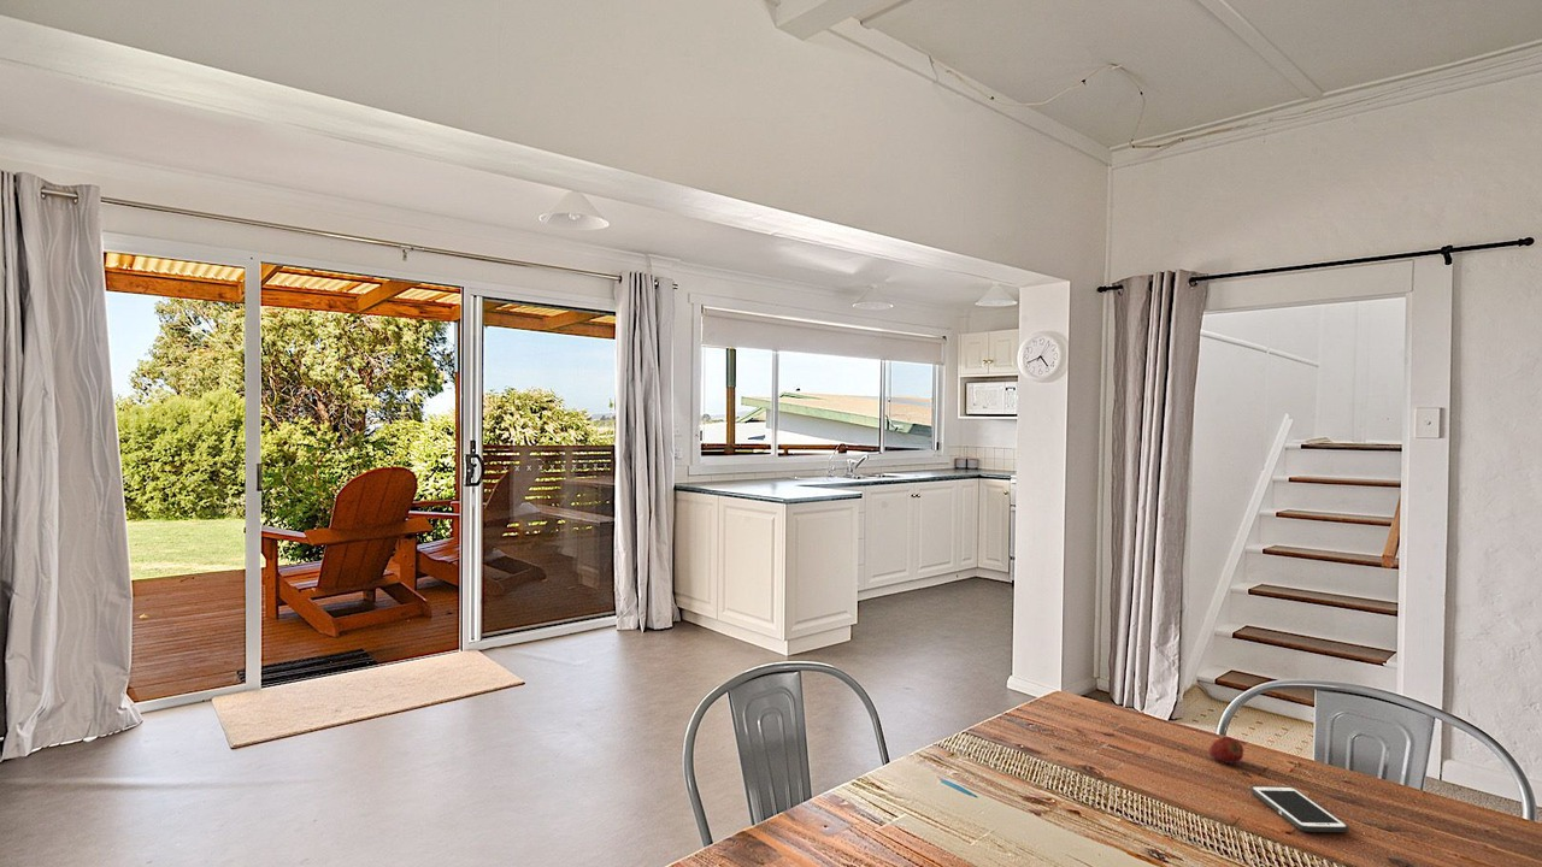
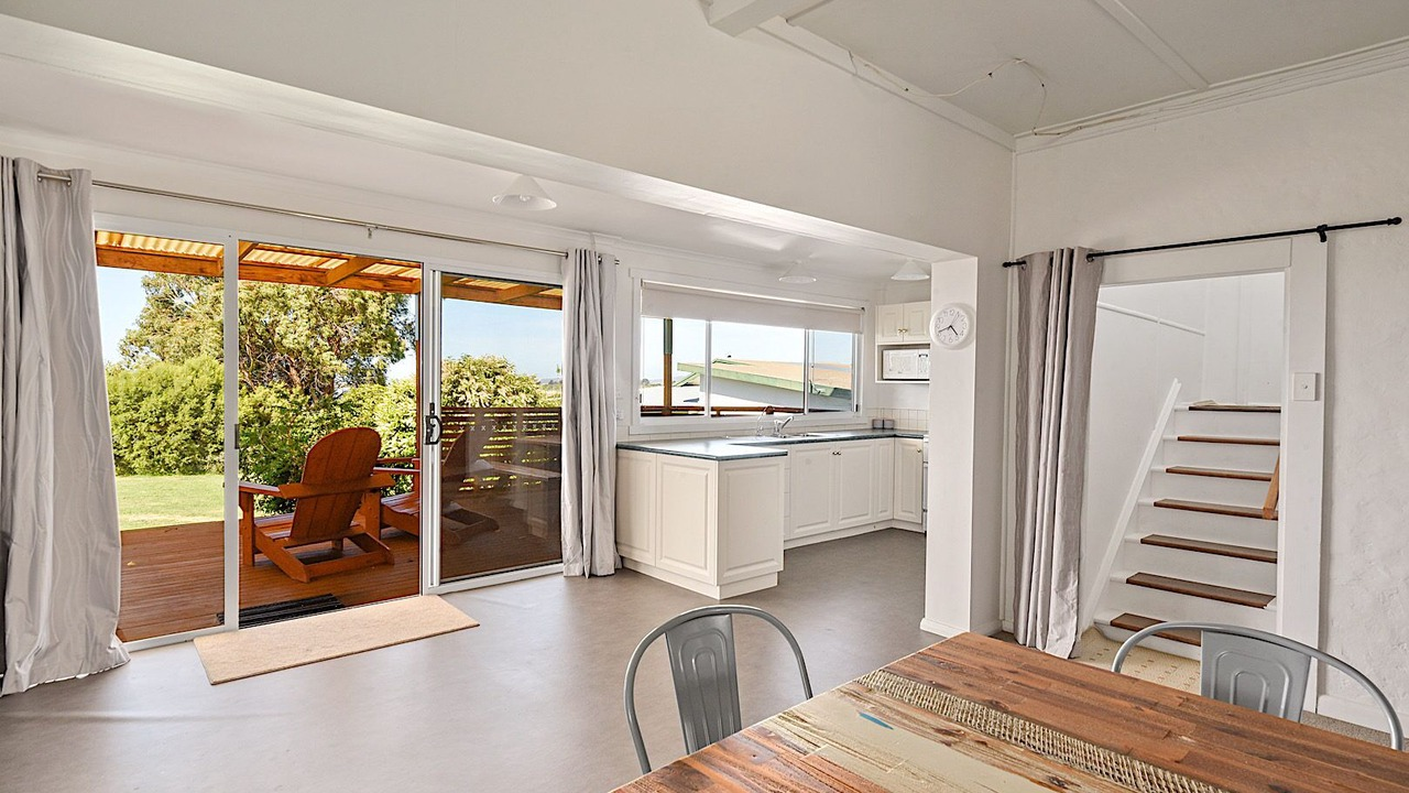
- fruit [1208,736,1244,765]
- cell phone [1249,785,1349,833]
